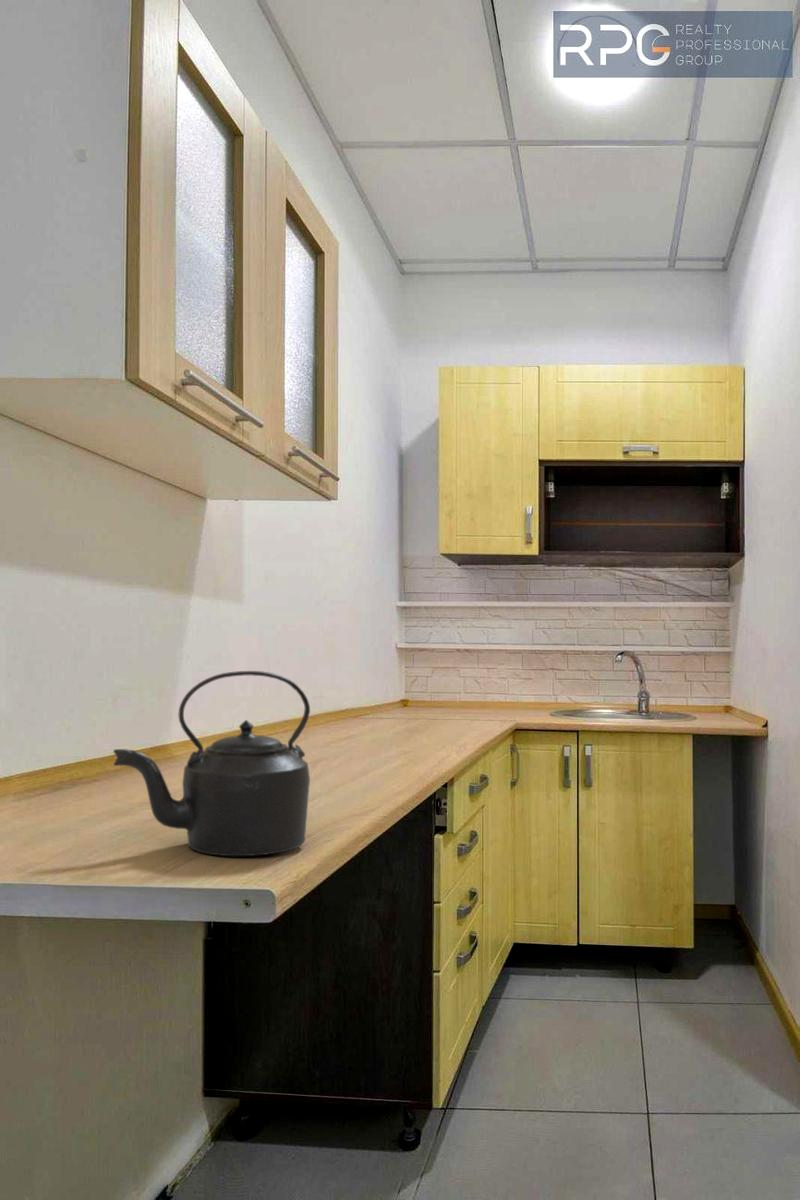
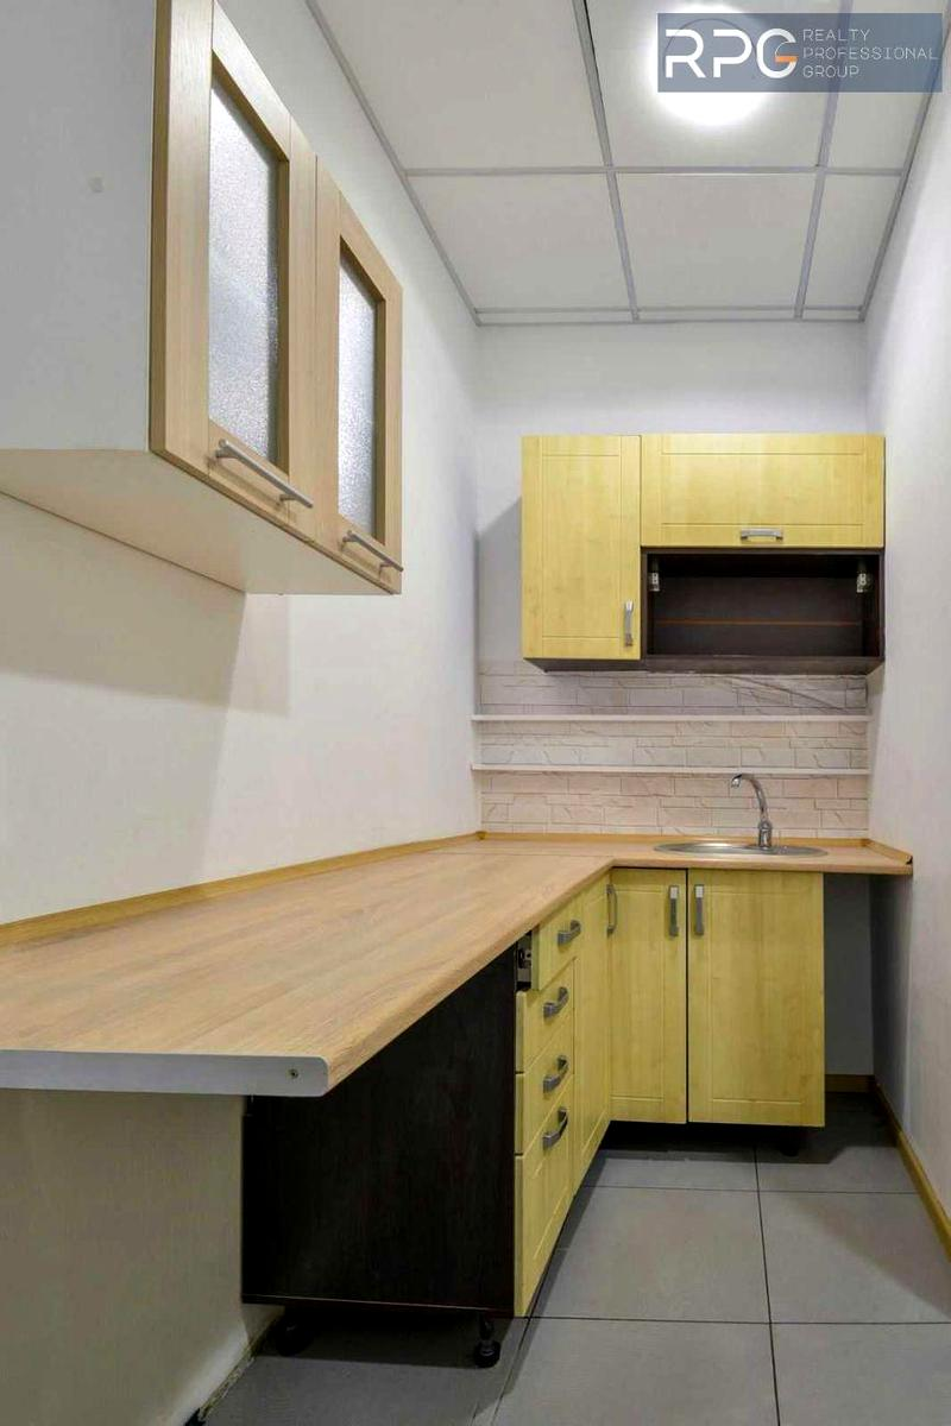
- kettle [112,670,311,857]
